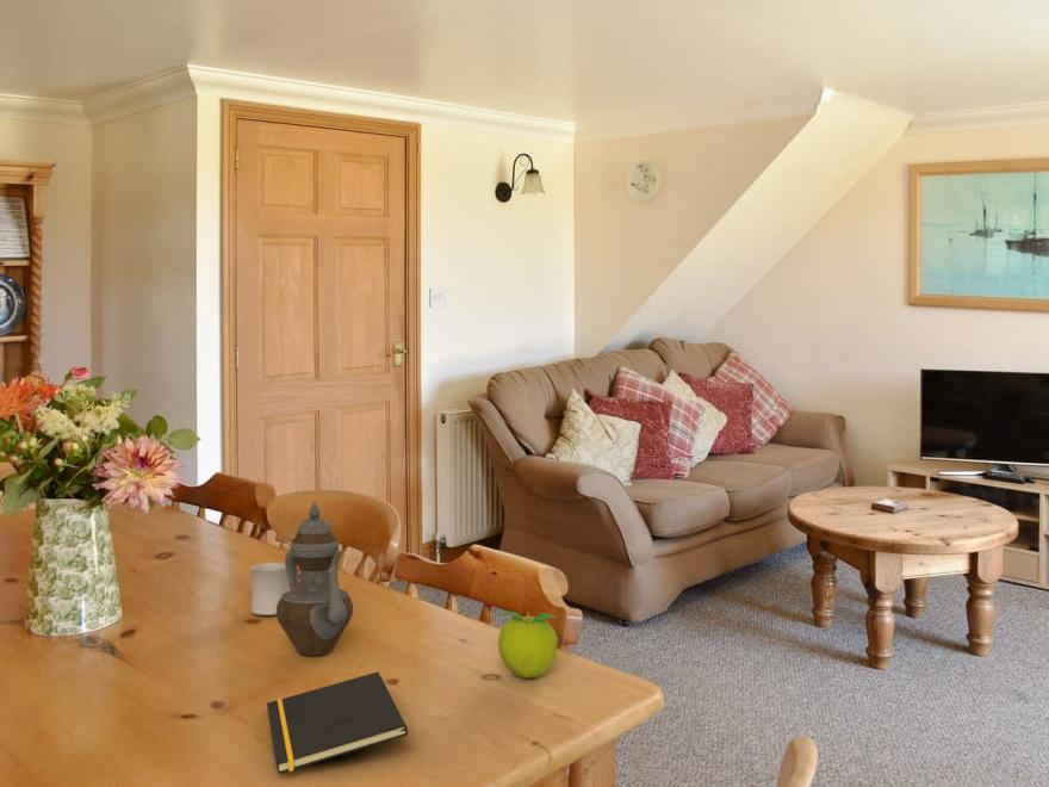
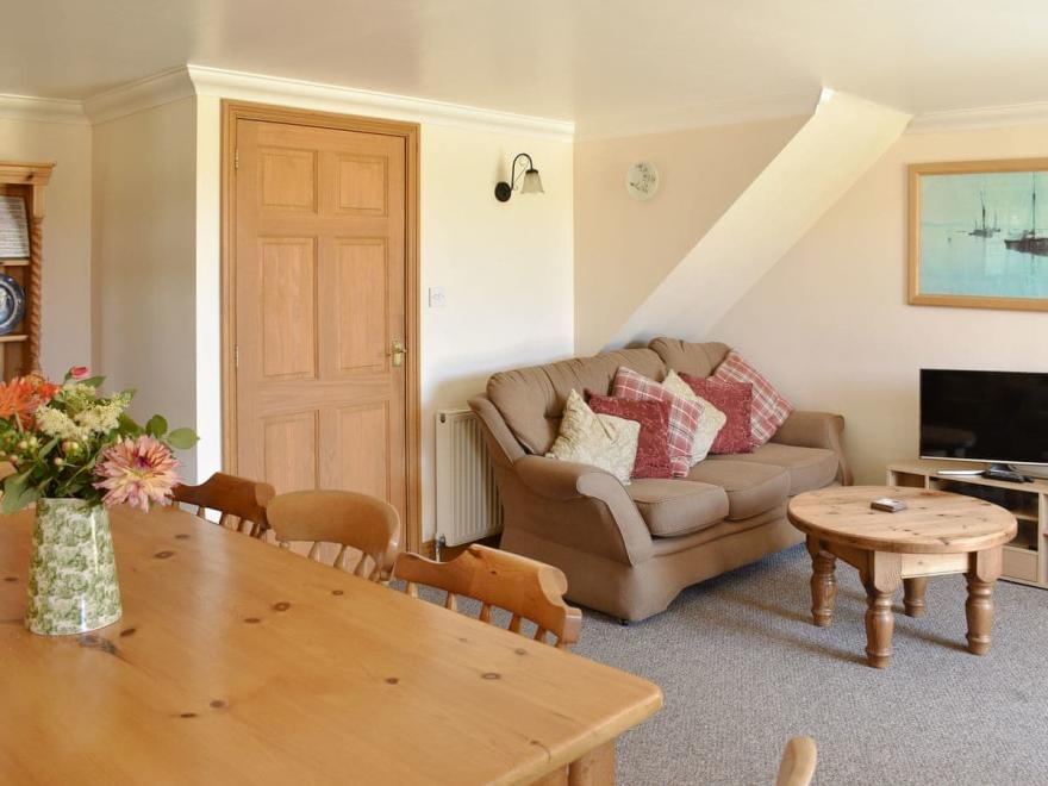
- fruit [497,611,558,680]
- notepad [266,671,409,775]
- teapot [275,501,354,657]
- cup [250,562,300,616]
